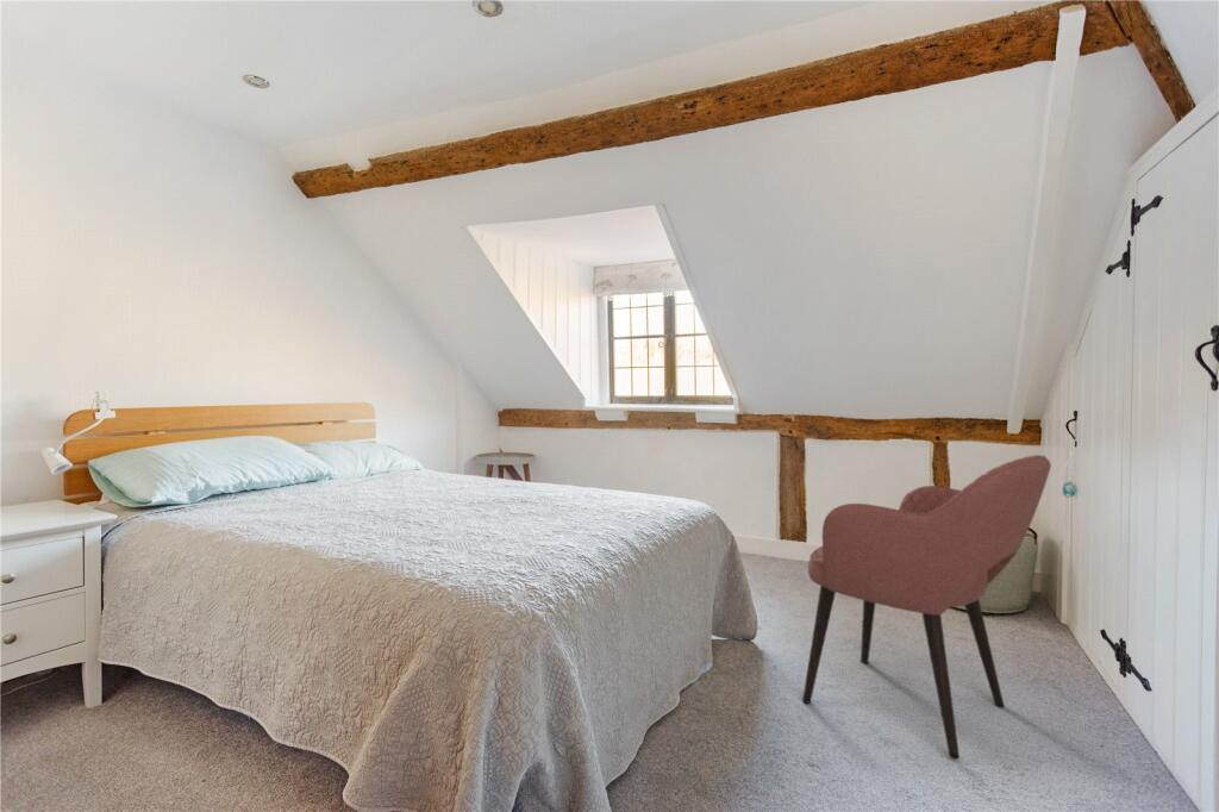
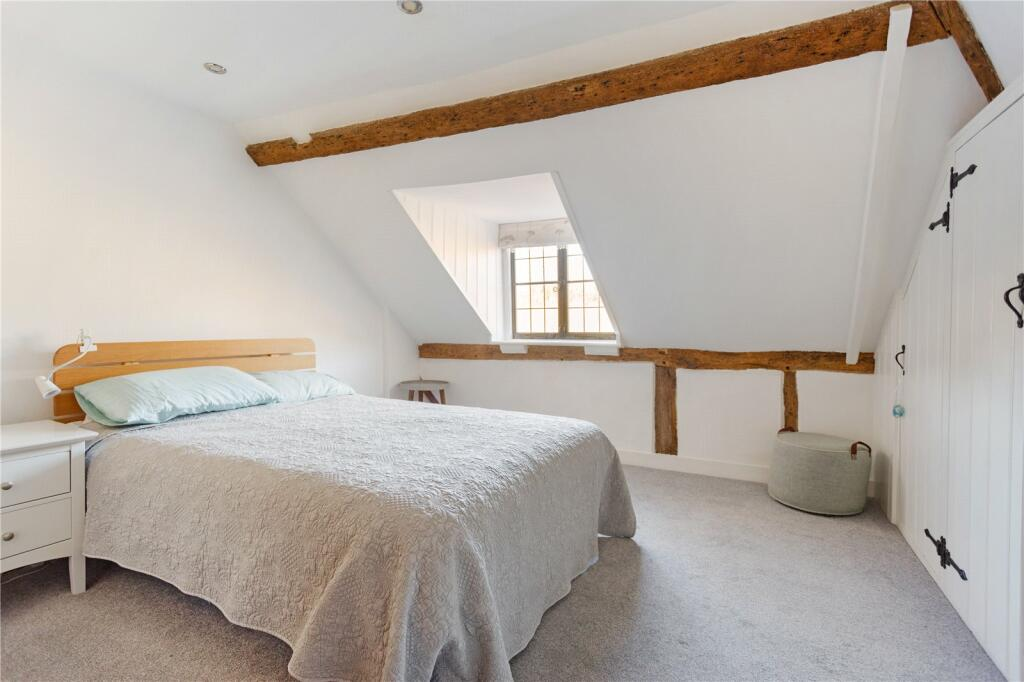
- armchair [801,454,1052,761]
